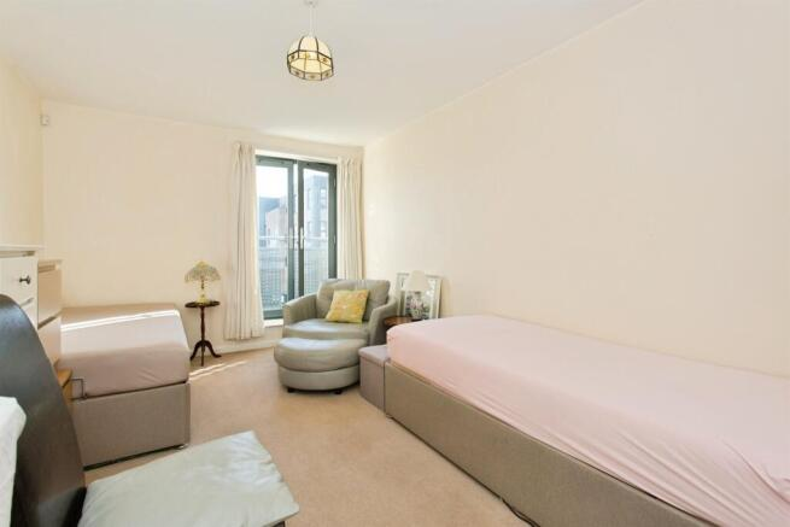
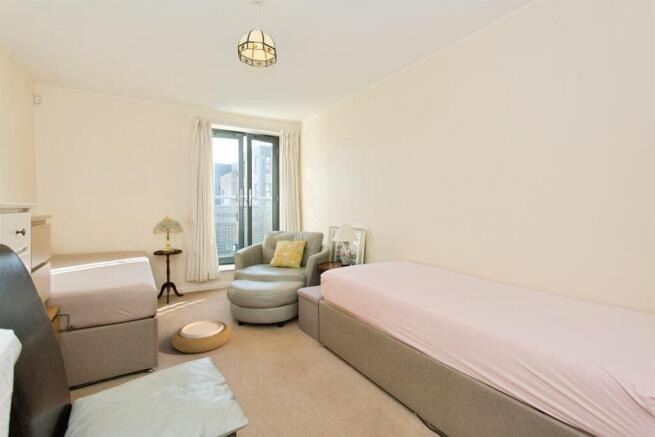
+ woven basket [171,319,232,354]
